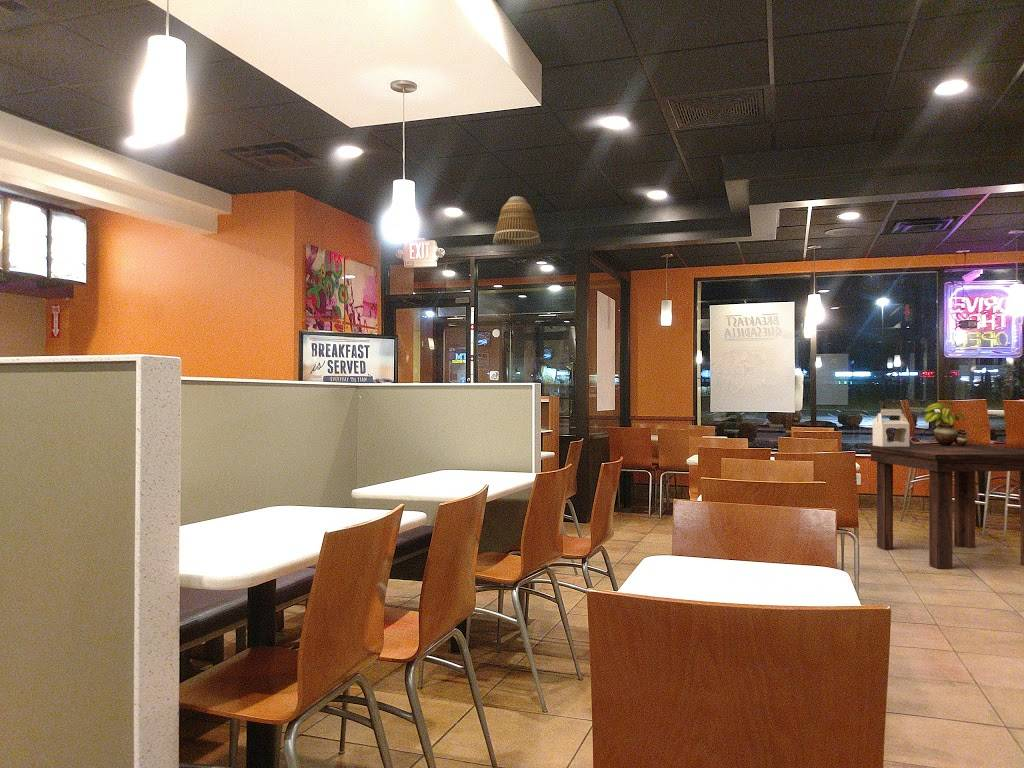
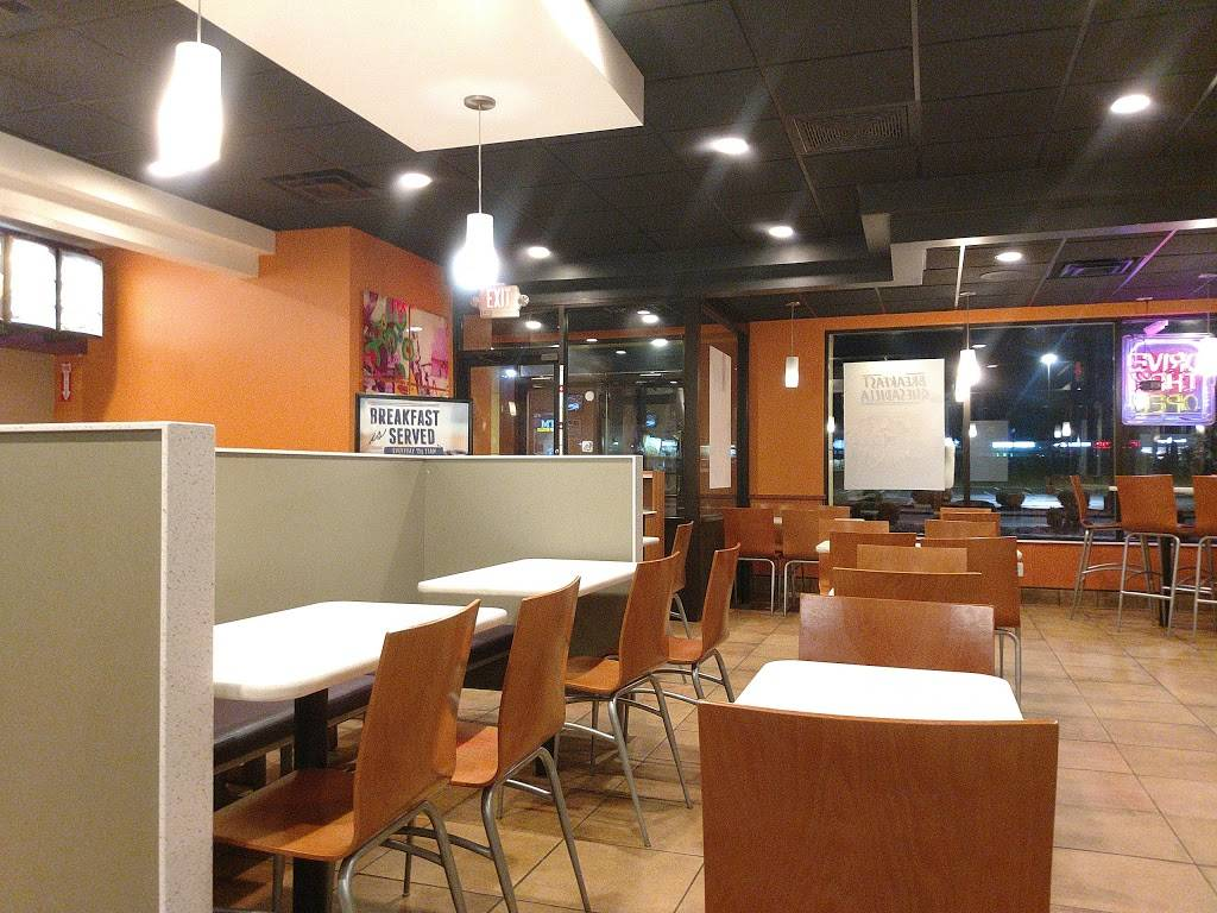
- lamp shade [492,195,542,248]
- potted plant [924,400,970,446]
- dining table [860,443,1024,570]
- gable box [872,408,910,447]
